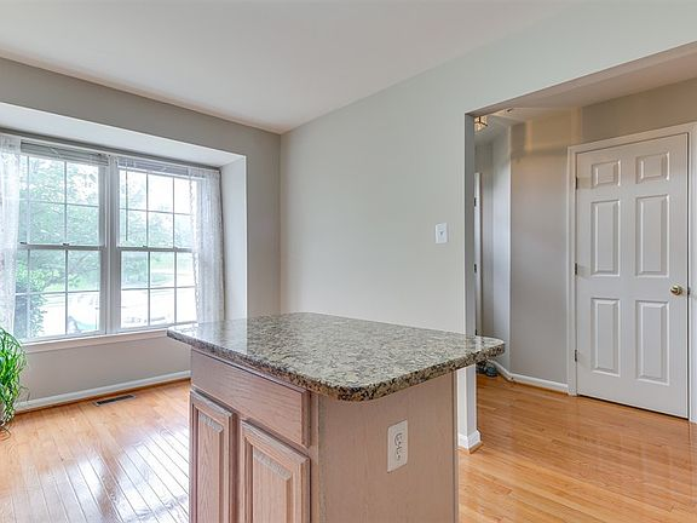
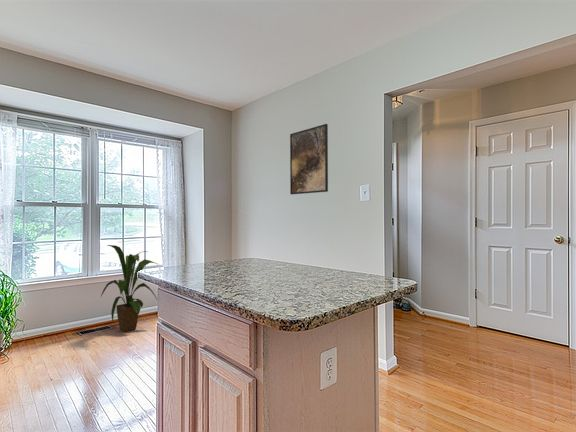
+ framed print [289,123,329,195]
+ house plant [100,244,160,333]
